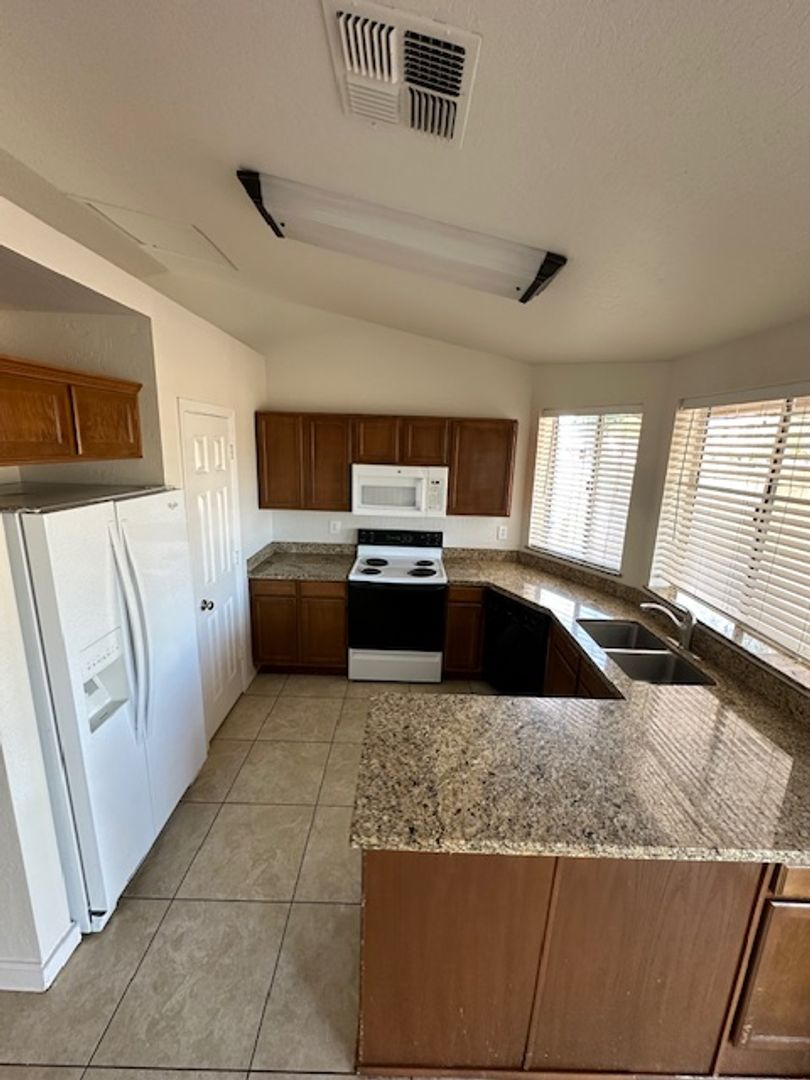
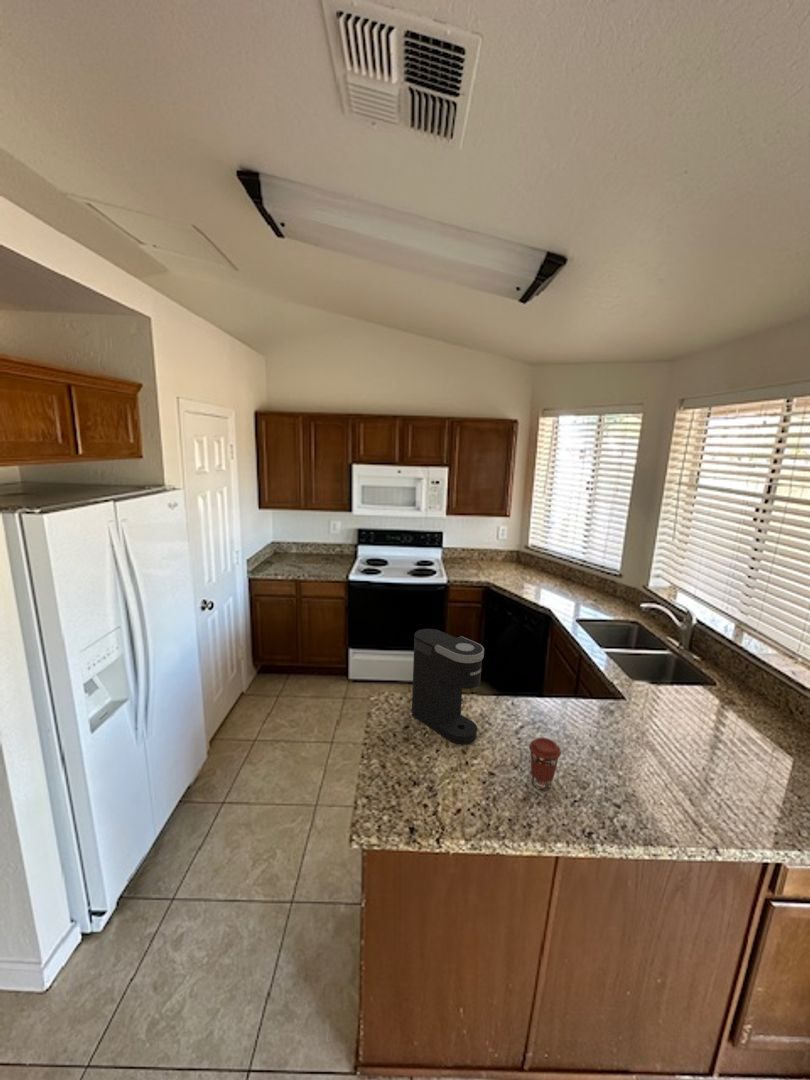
+ coffee maker [411,628,485,745]
+ coffee cup [528,737,562,791]
